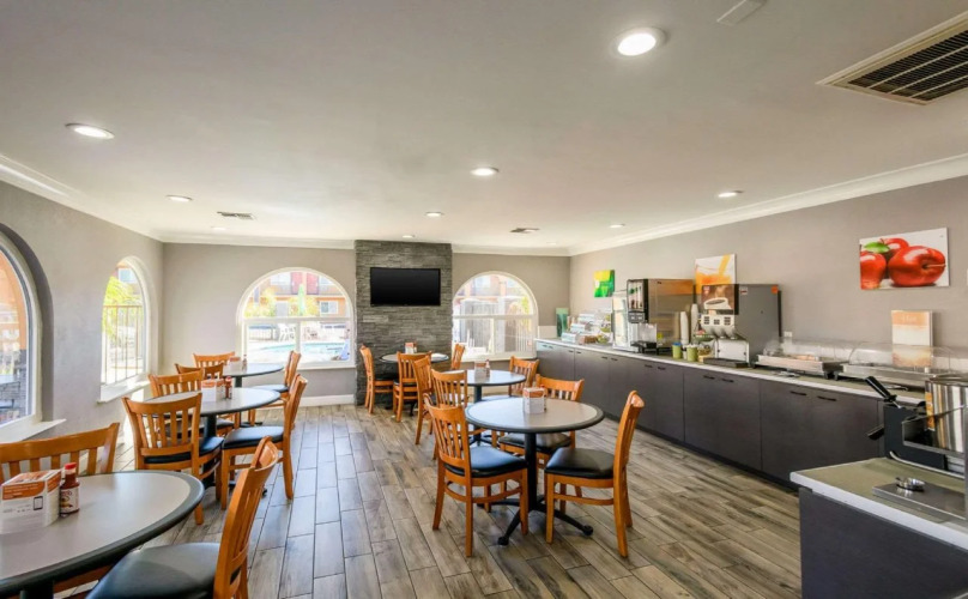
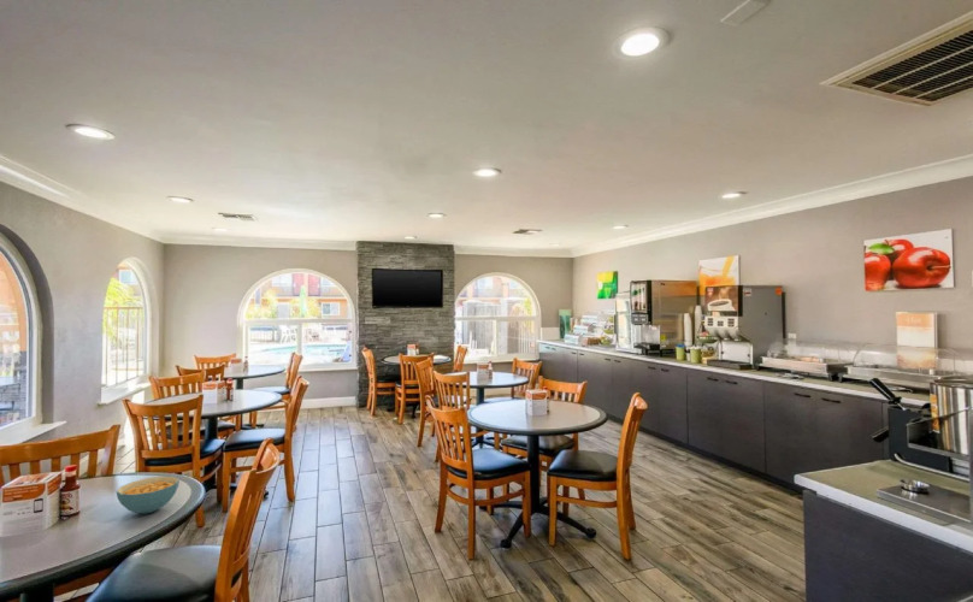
+ cereal bowl [116,476,181,515]
